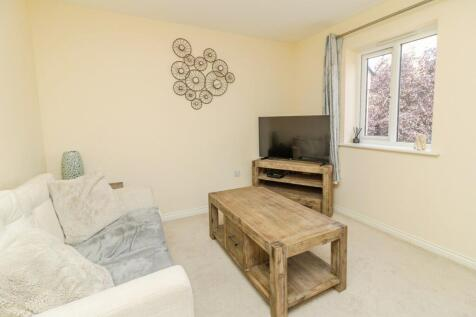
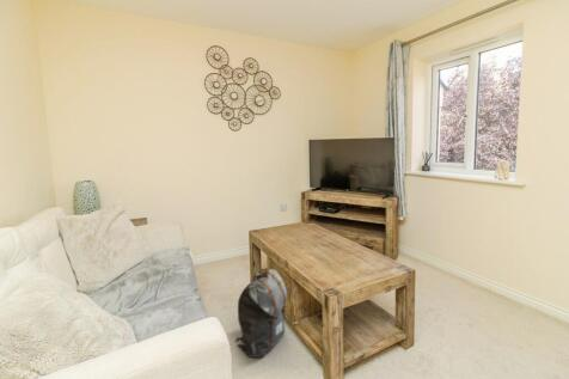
+ backpack [234,268,288,359]
